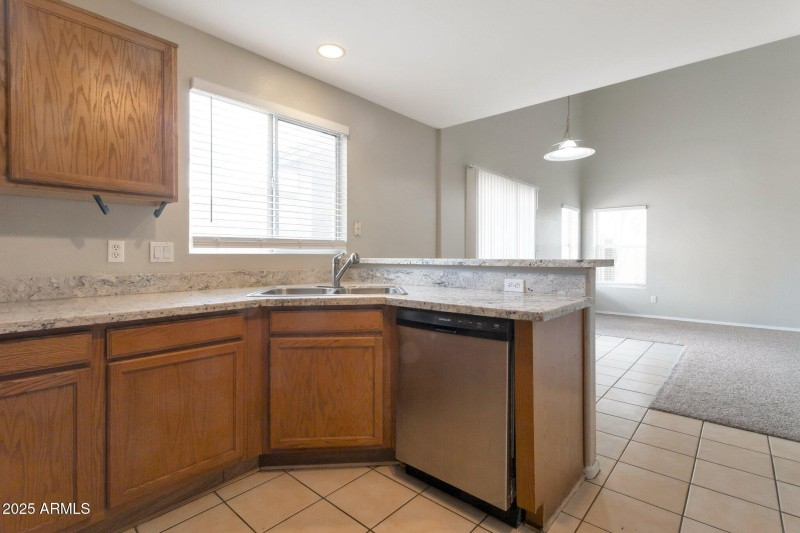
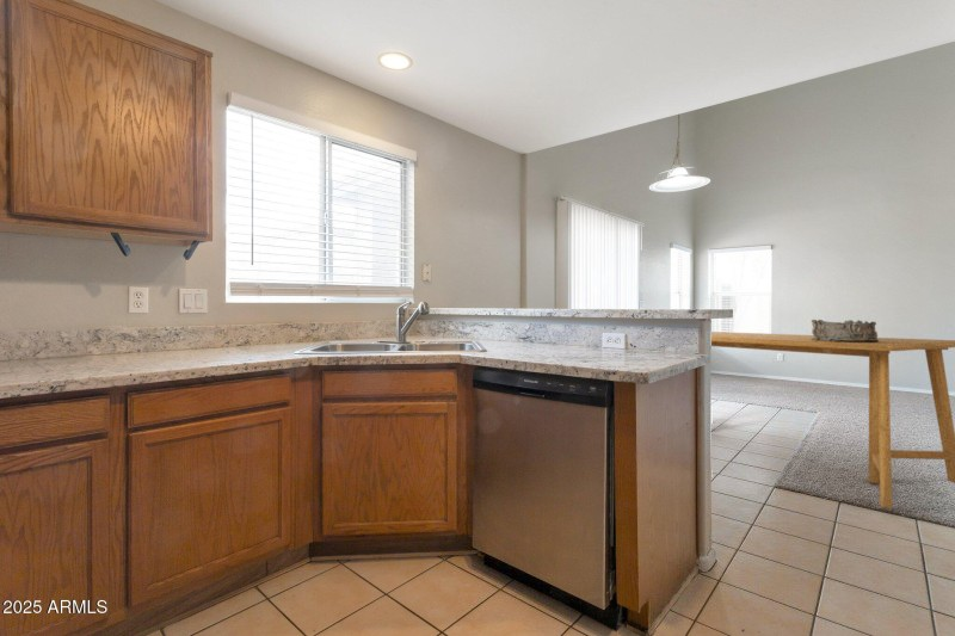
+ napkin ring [811,319,879,342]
+ dining table [710,331,955,511]
